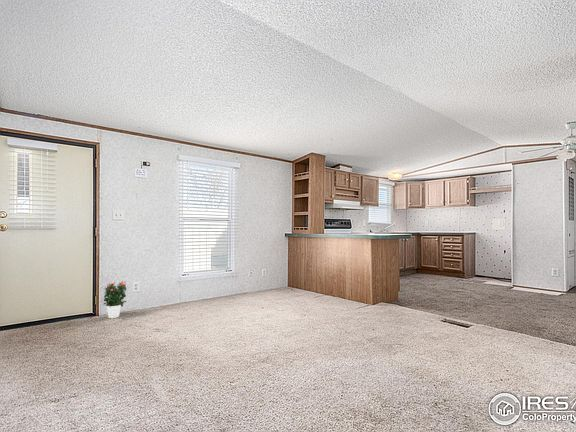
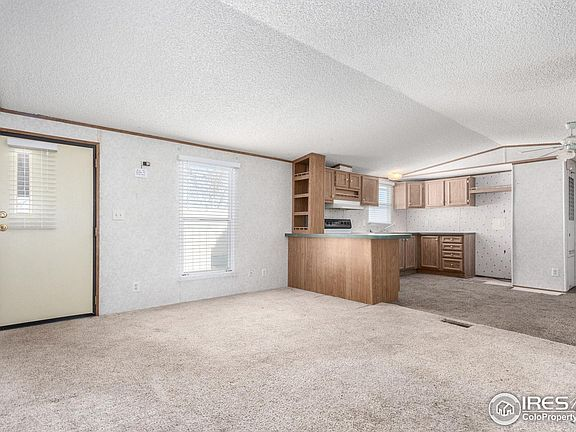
- potted flower [102,280,128,319]
